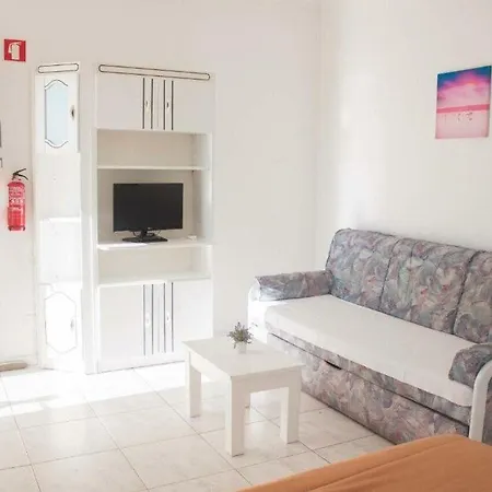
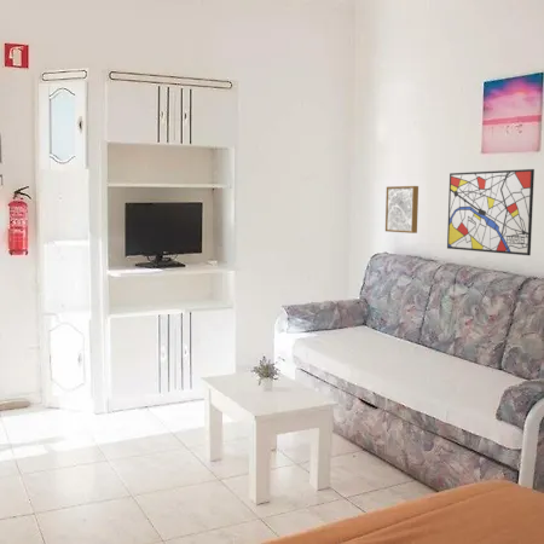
+ wall art [384,185,419,235]
+ wall art [446,168,536,256]
